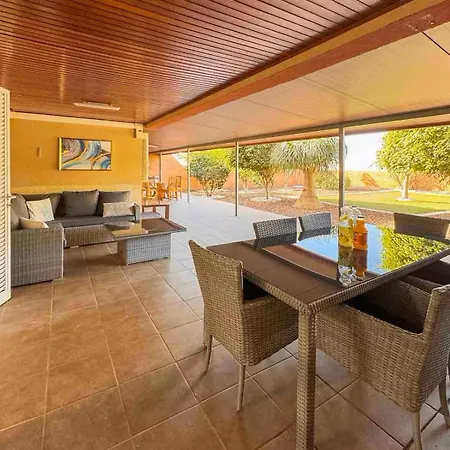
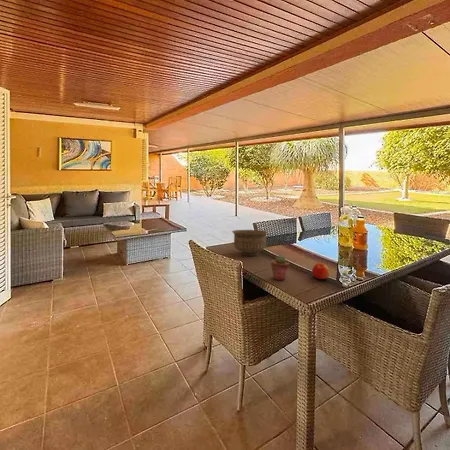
+ potted succulent [270,254,290,281]
+ bowl [231,229,270,257]
+ apple [311,262,330,280]
